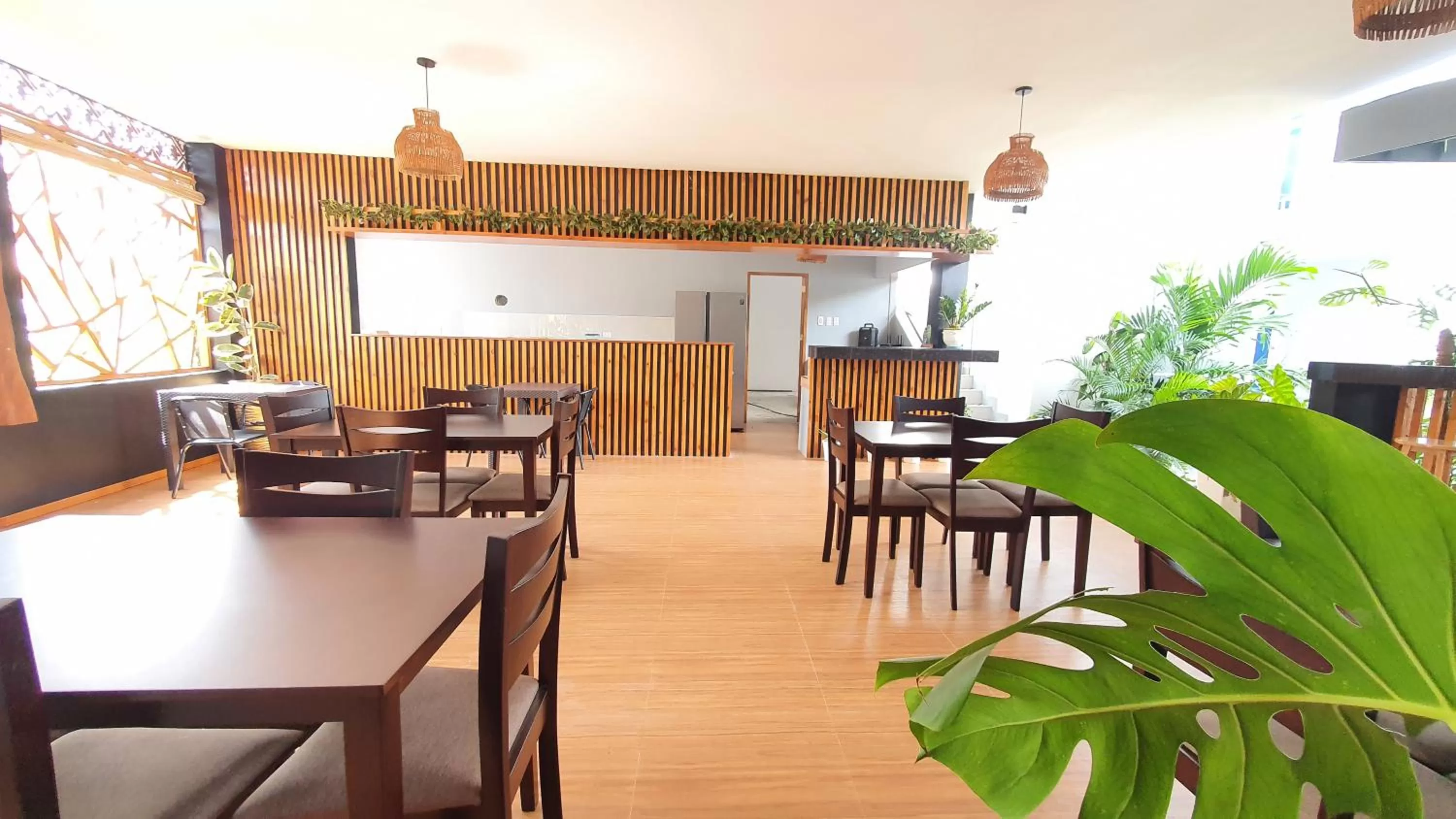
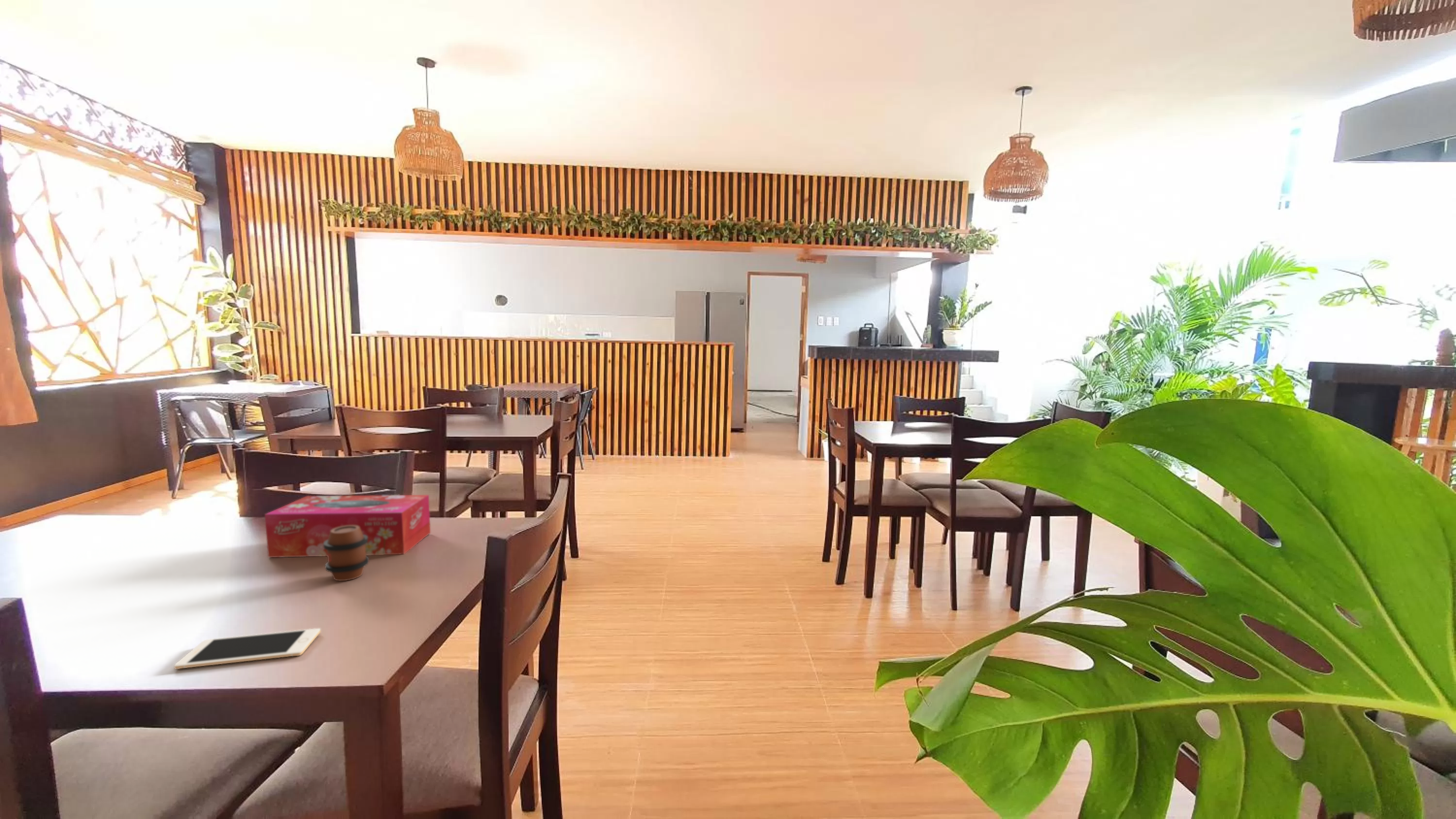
+ cell phone [174,628,321,670]
+ tissue box [264,494,431,558]
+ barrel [324,525,369,581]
